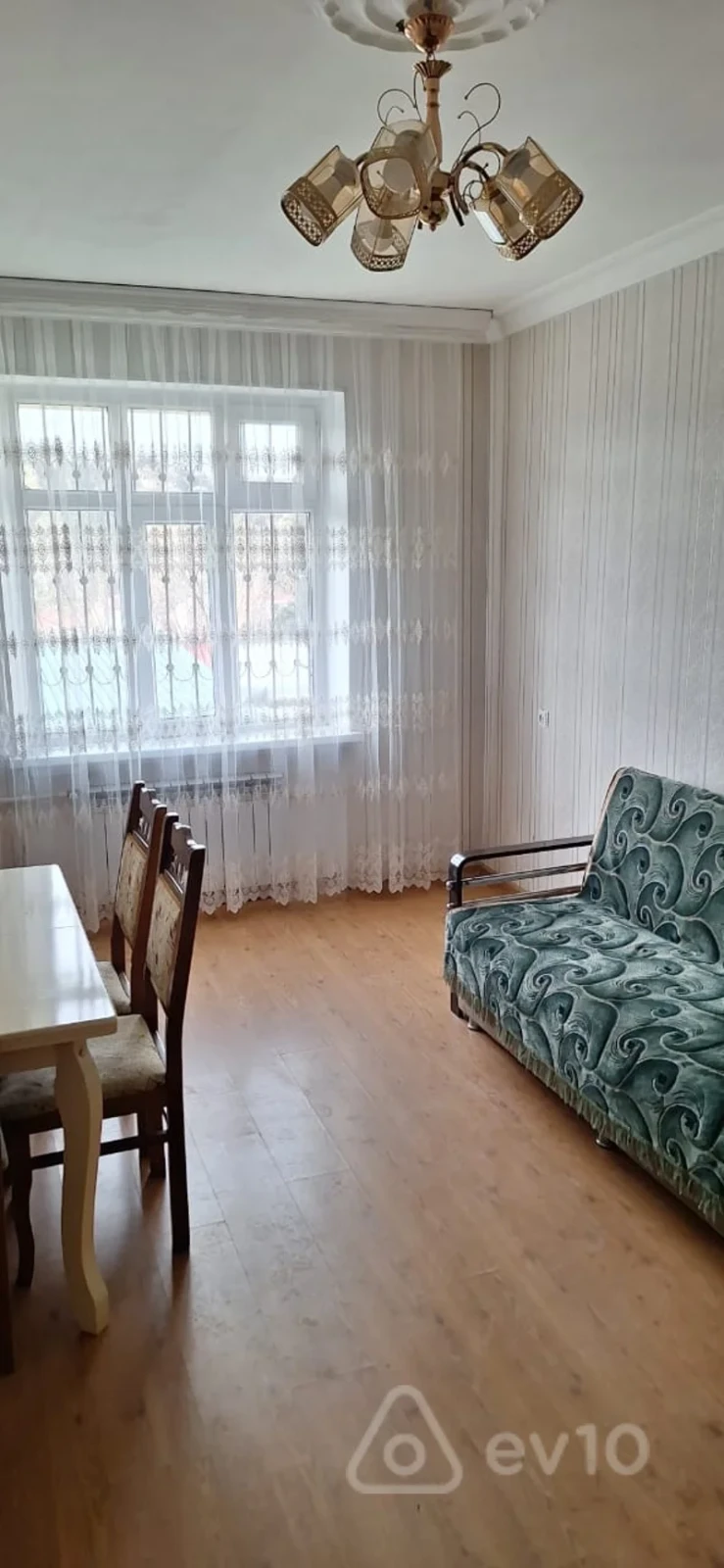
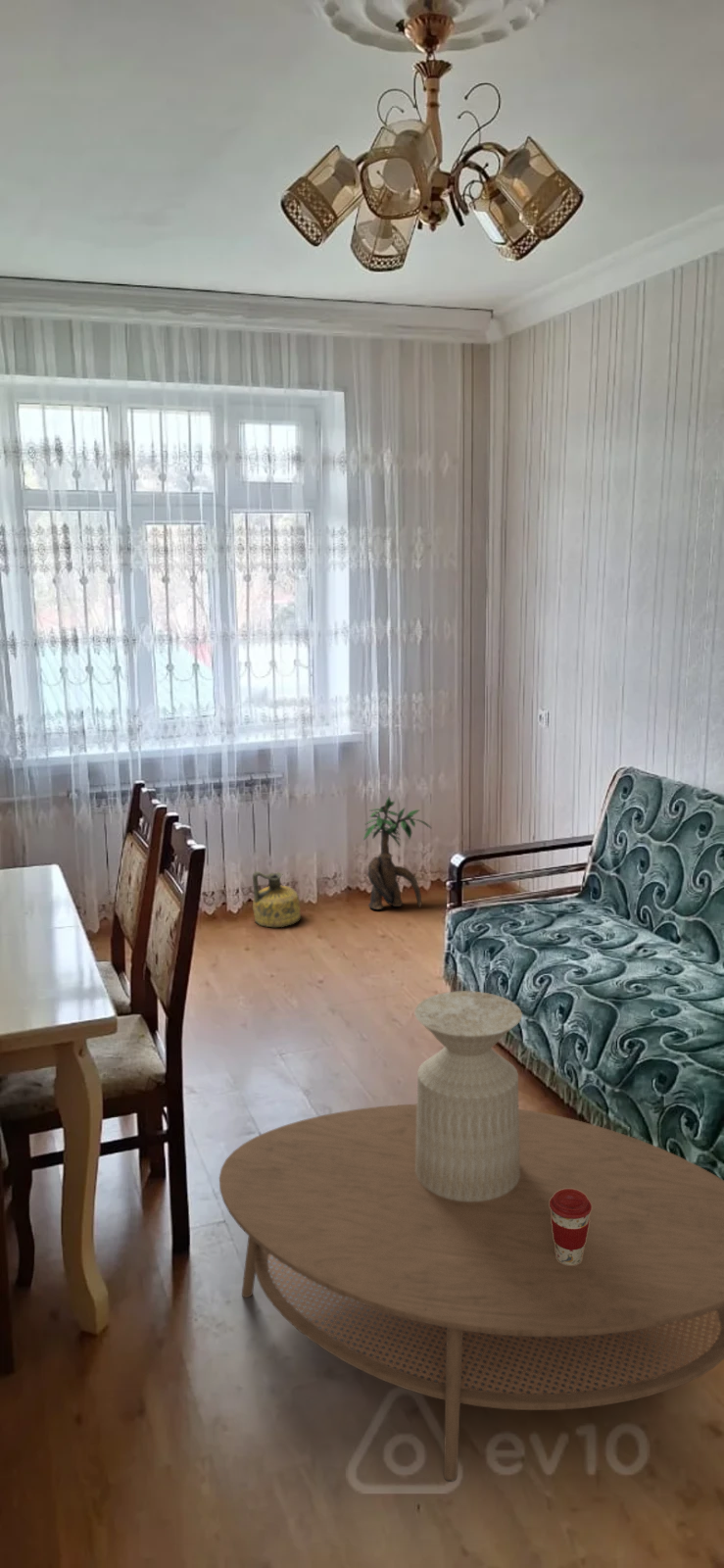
+ ceramic jug [252,870,302,928]
+ coffee table [218,1103,724,1483]
+ coffee cup [550,1189,592,1265]
+ side table [413,990,523,1201]
+ decorative plant [362,796,433,910]
